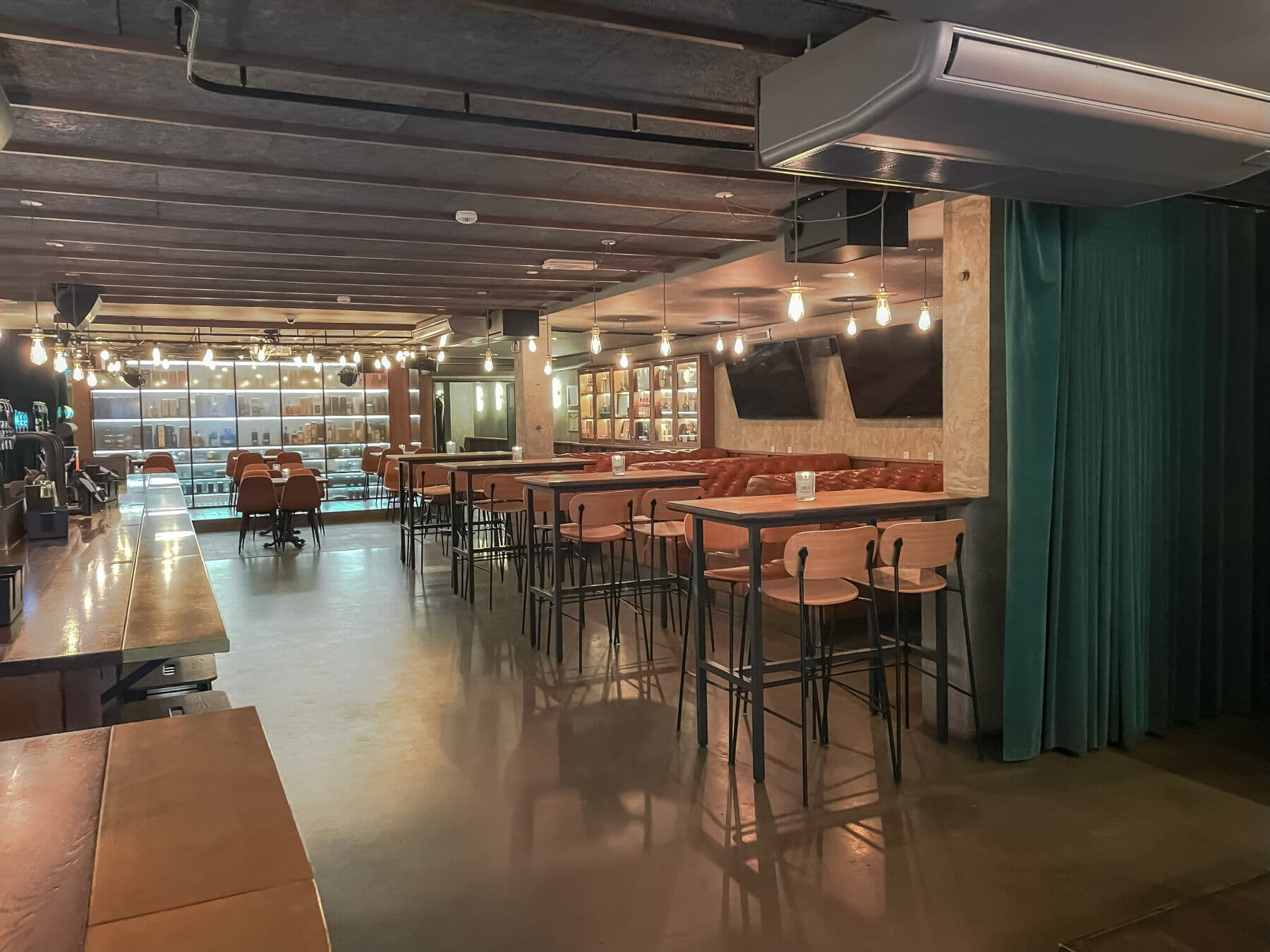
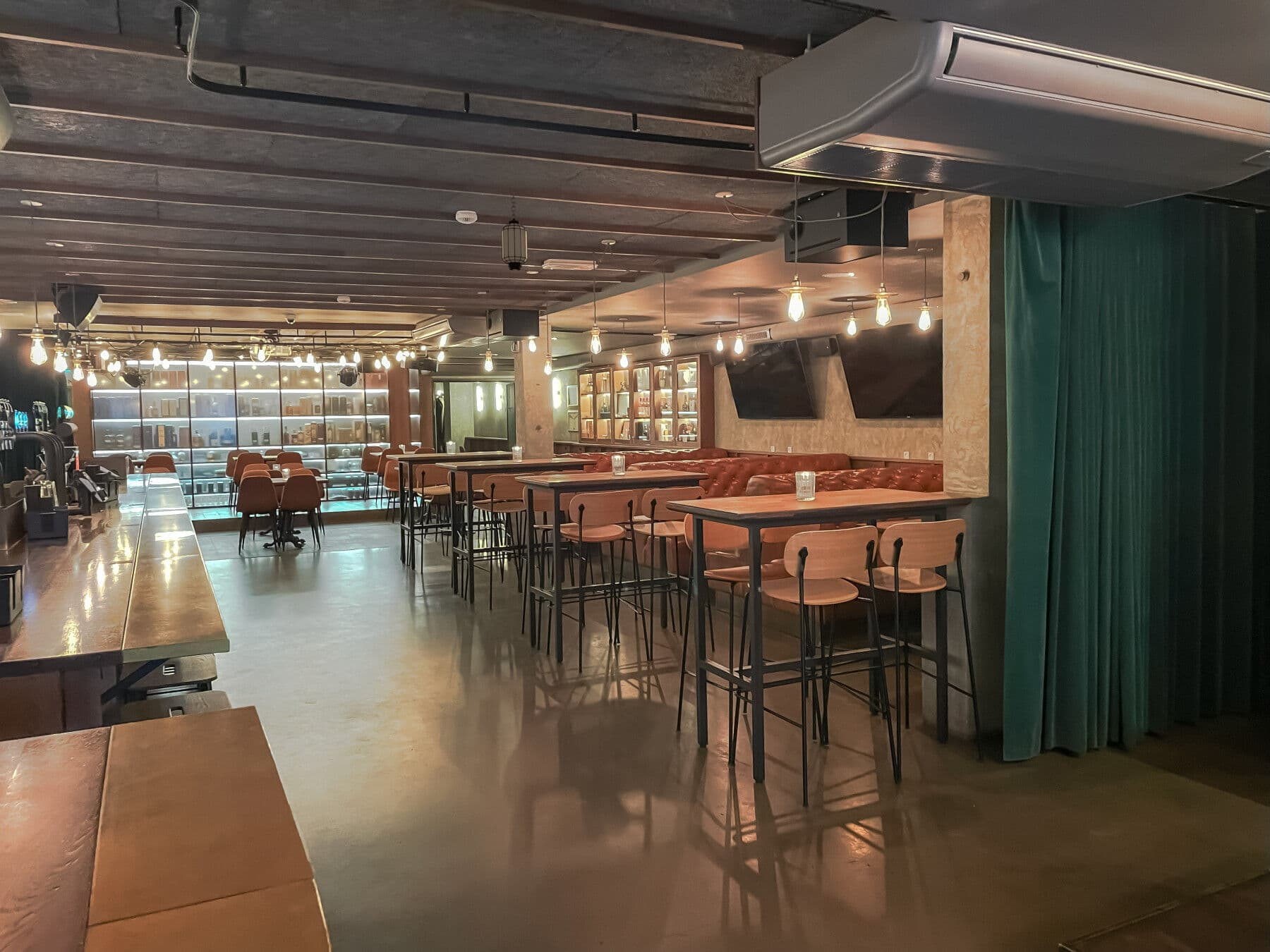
+ hanging lantern [501,193,528,271]
